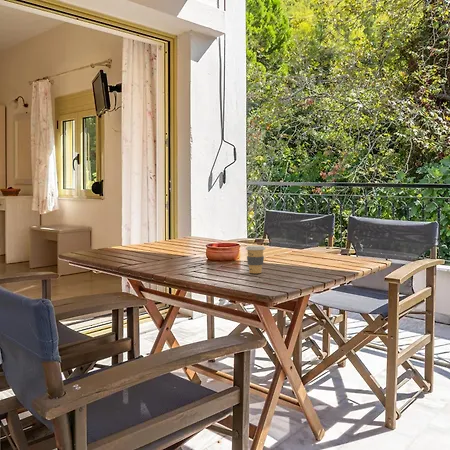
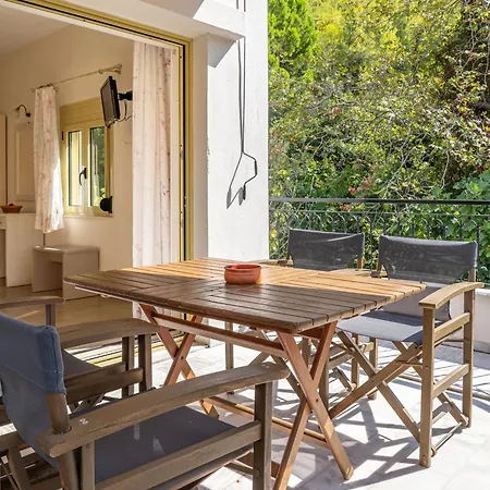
- coffee cup [245,245,266,274]
